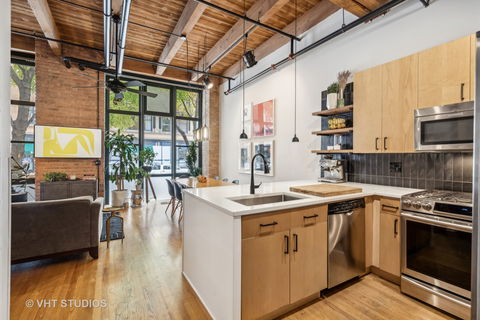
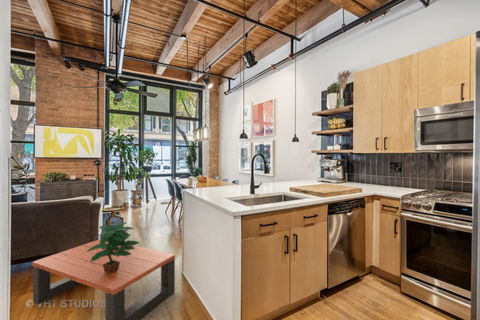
+ coffee table [31,238,176,320]
+ potted plant [87,221,140,274]
